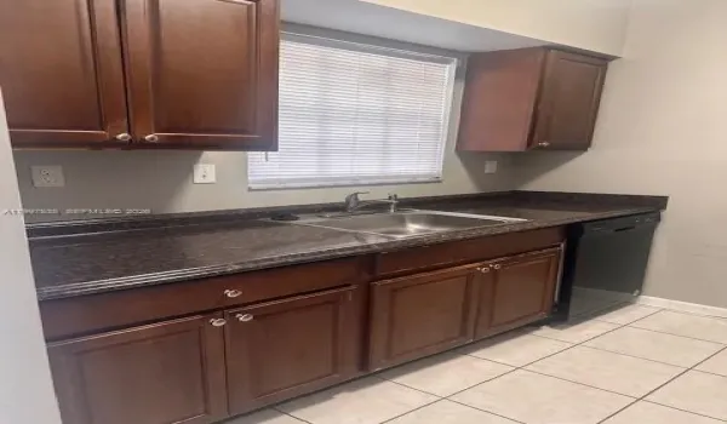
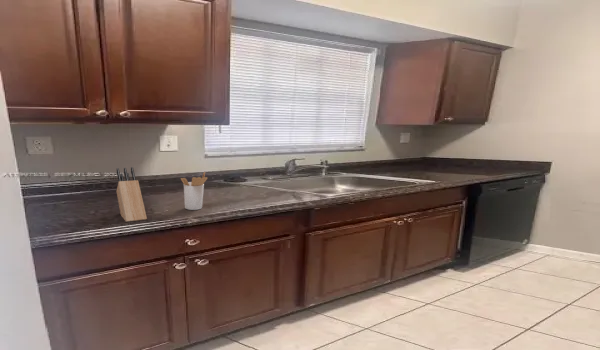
+ knife block [116,166,148,223]
+ utensil holder [180,171,208,211]
